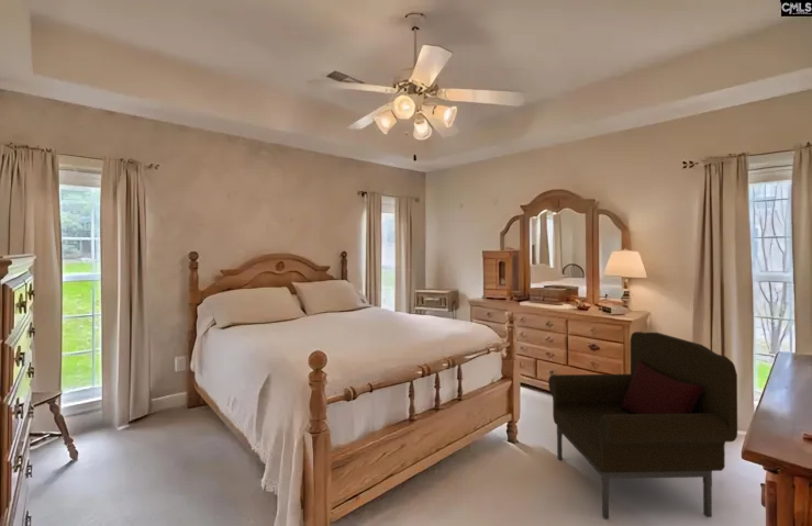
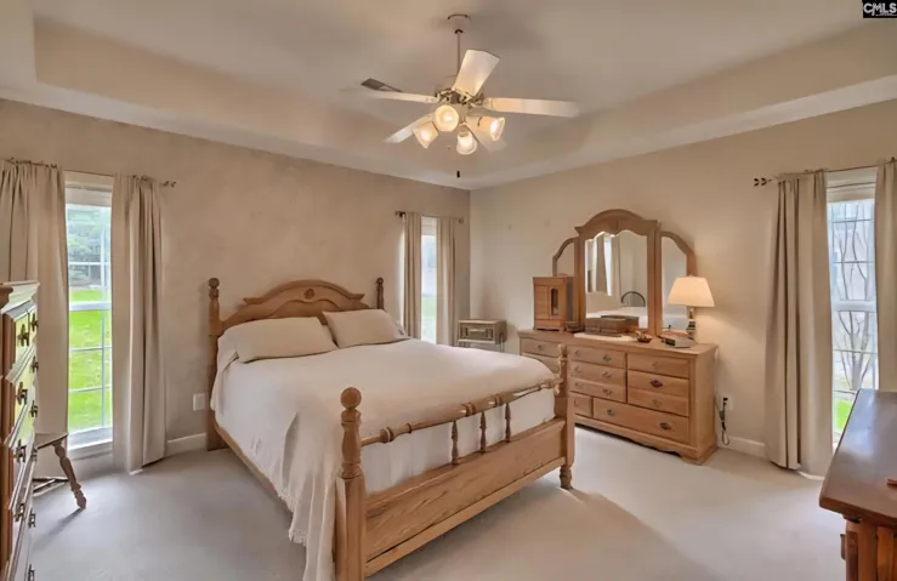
- armchair [547,331,738,521]
